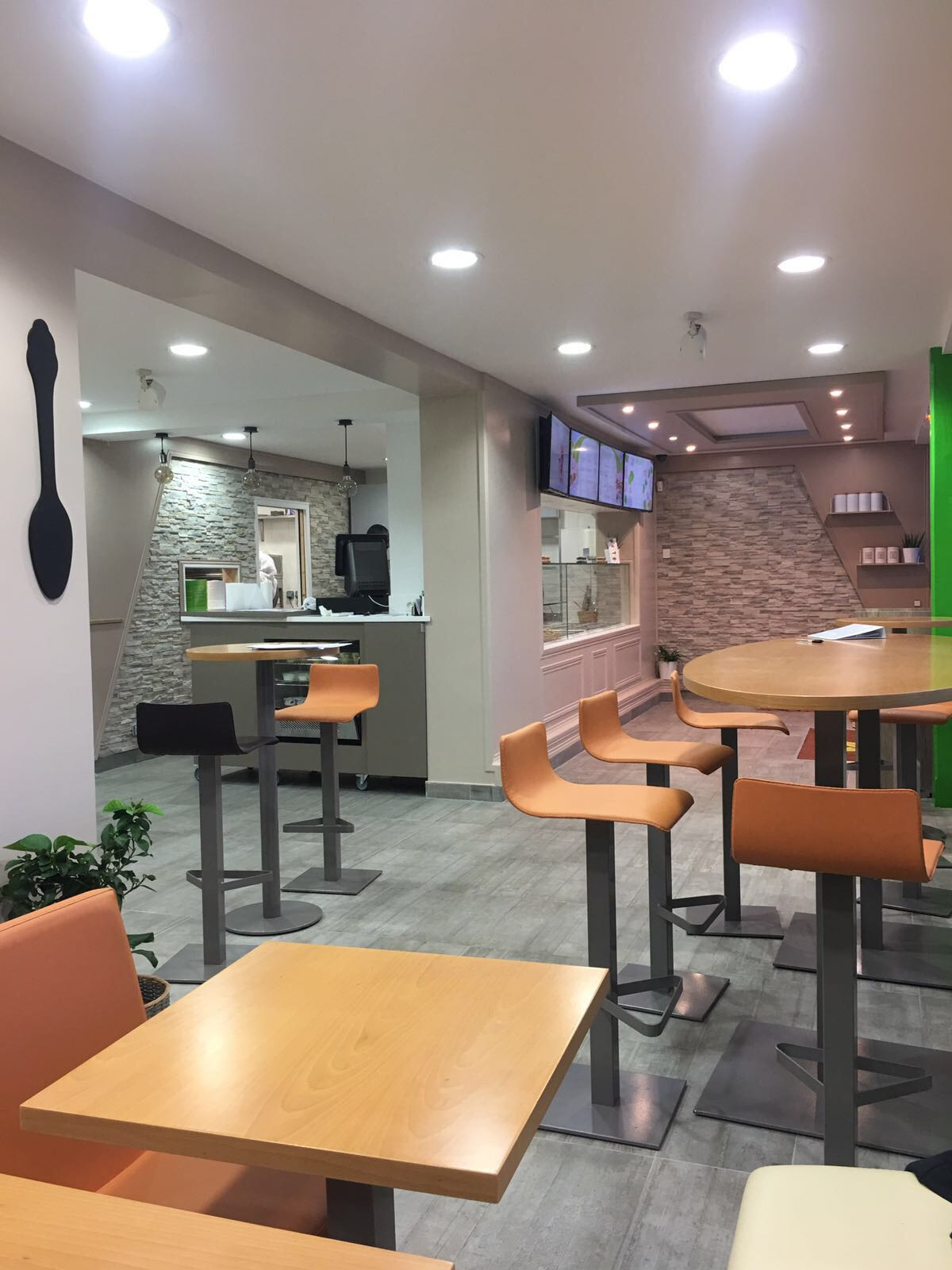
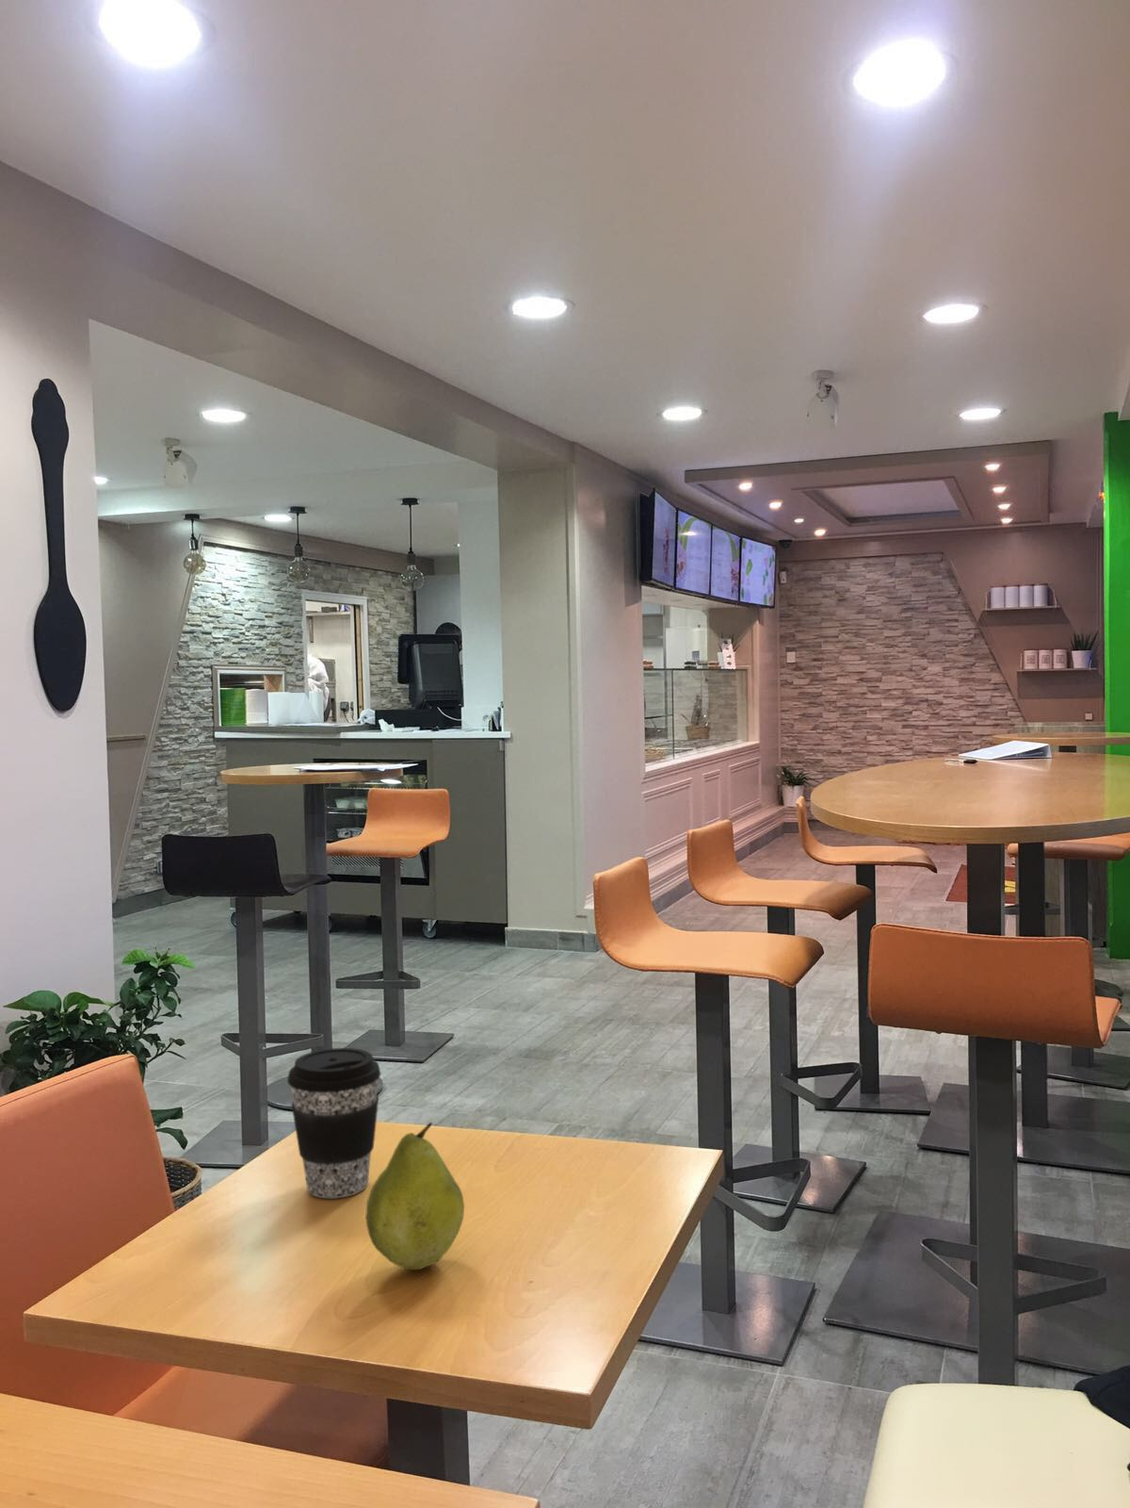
+ fruit [366,1122,465,1271]
+ coffee cup [286,1047,381,1199]
